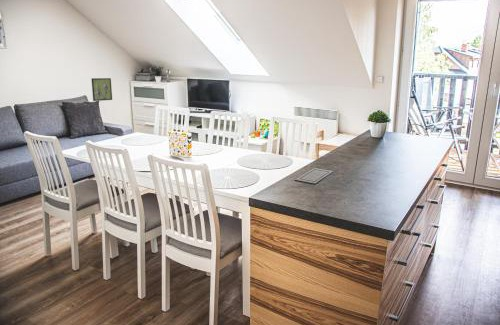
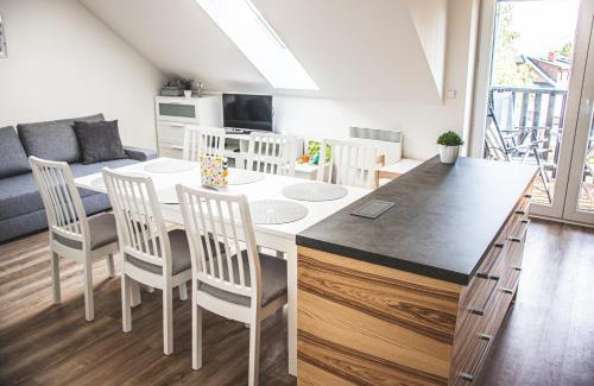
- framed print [90,77,113,102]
